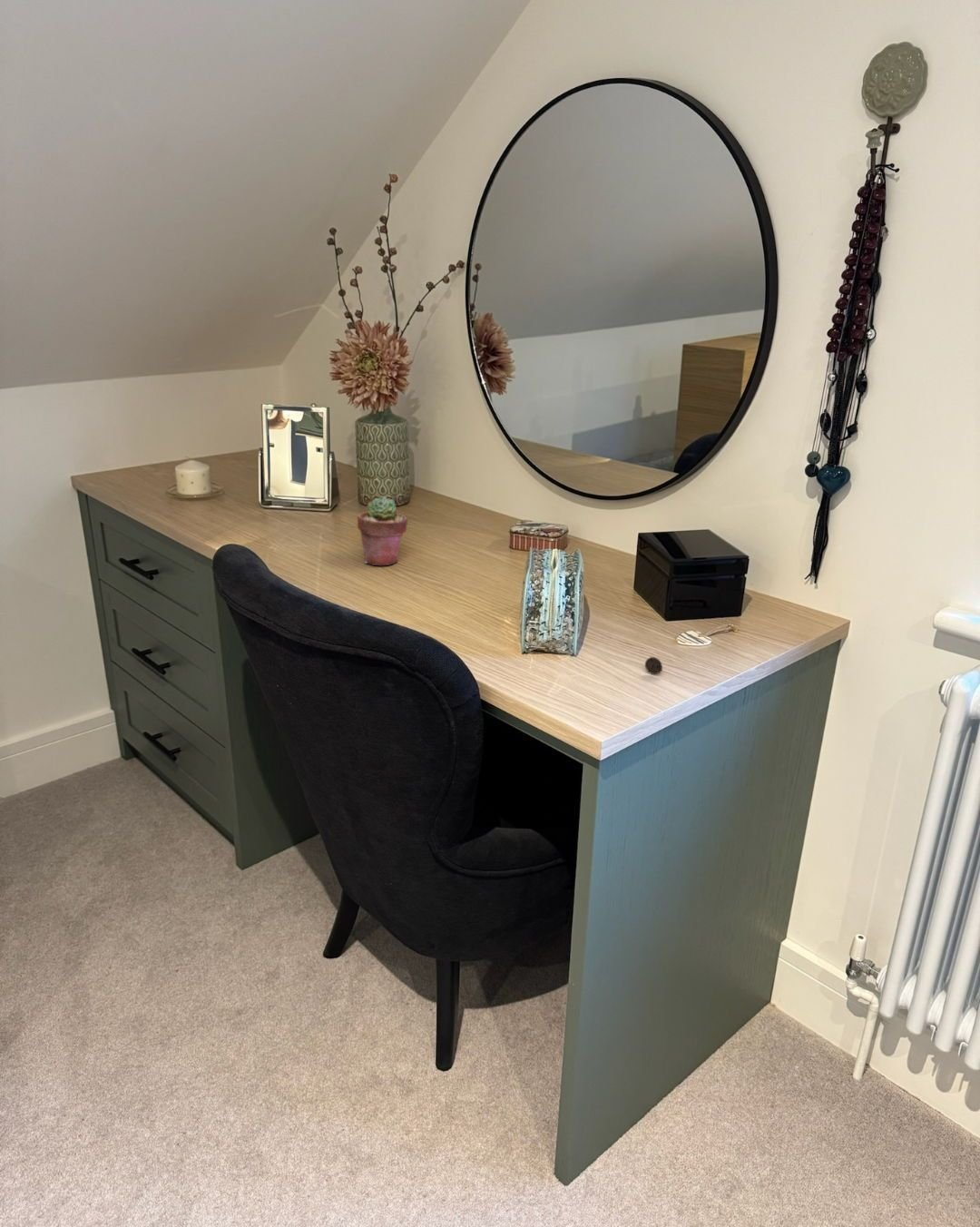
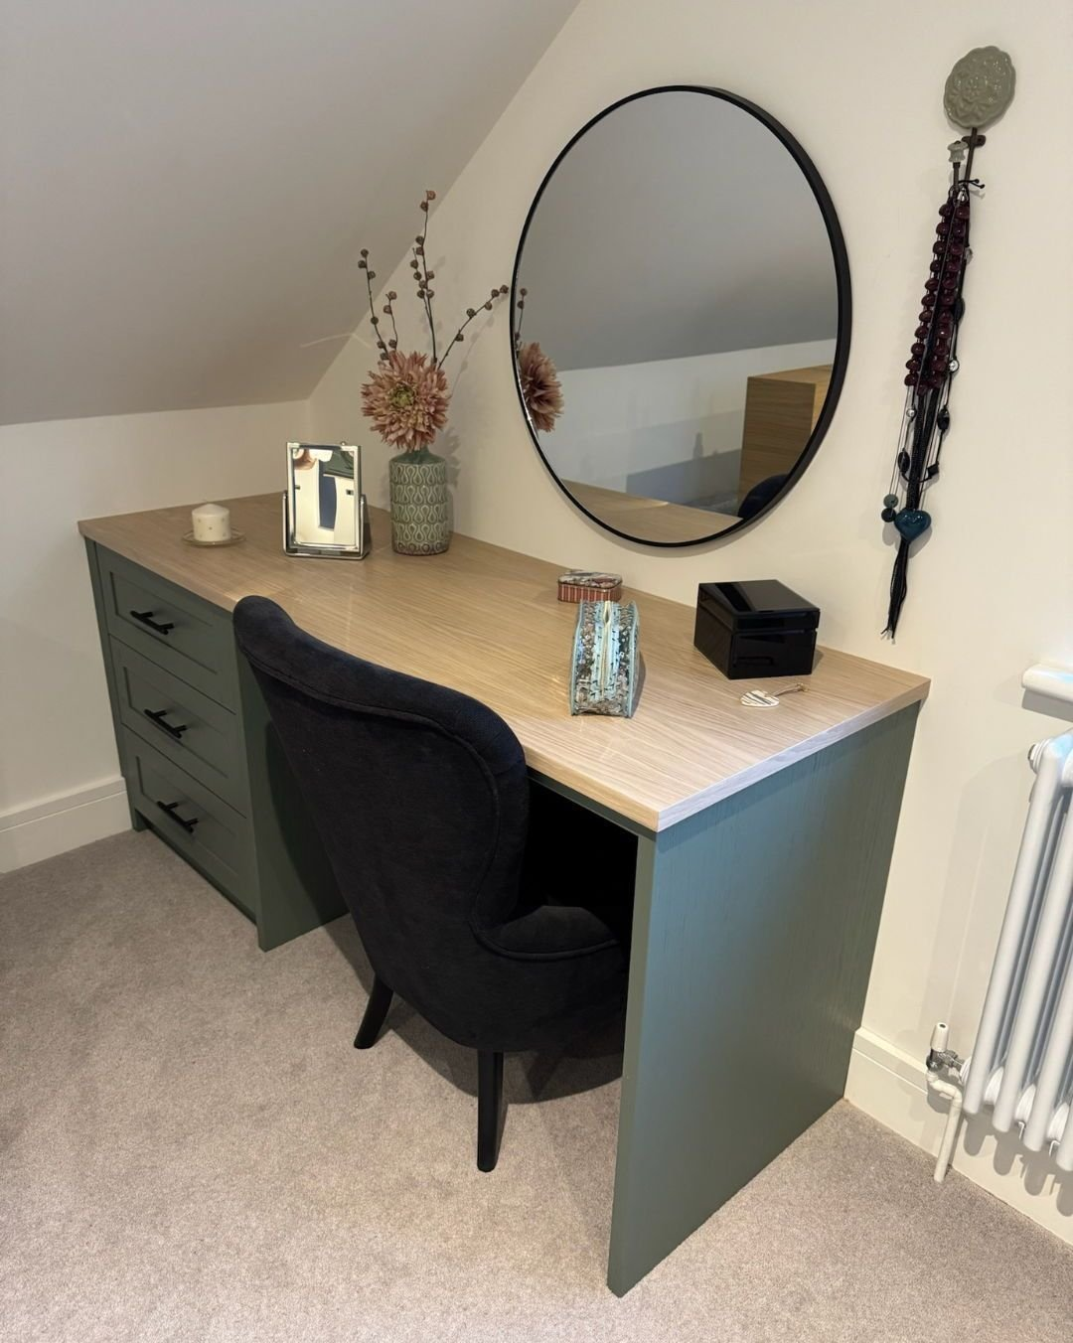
- coin [644,656,663,675]
- potted succulent [357,496,408,566]
